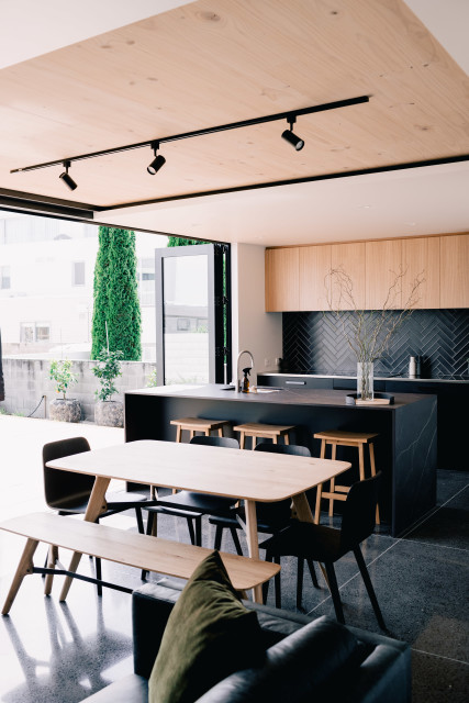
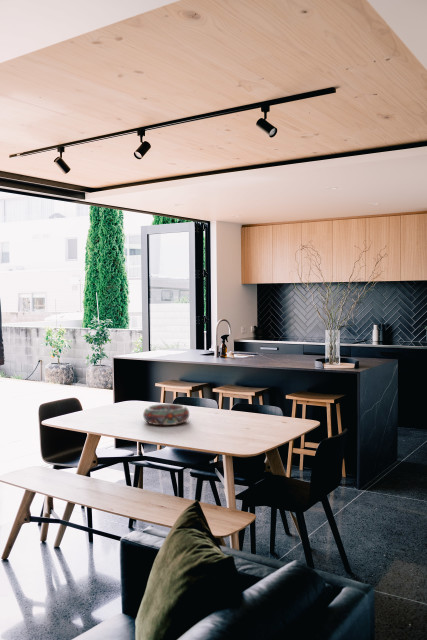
+ decorative bowl [142,403,190,426]
